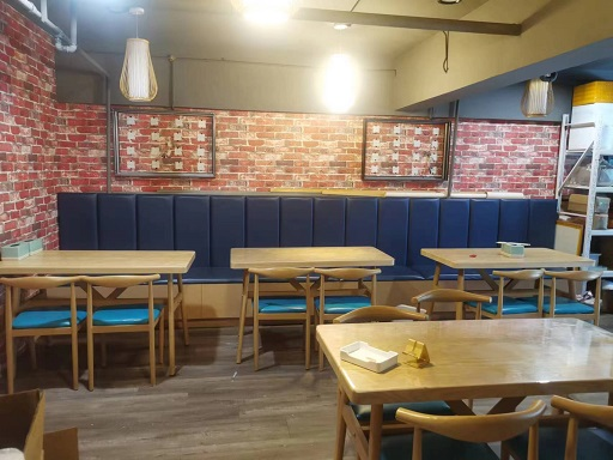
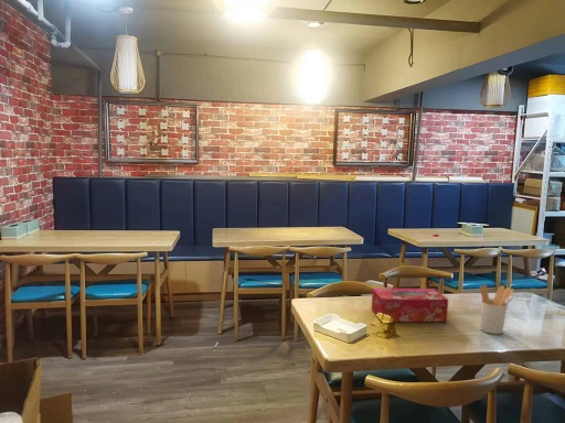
+ utensil holder [479,284,514,335]
+ tissue box [371,288,449,323]
